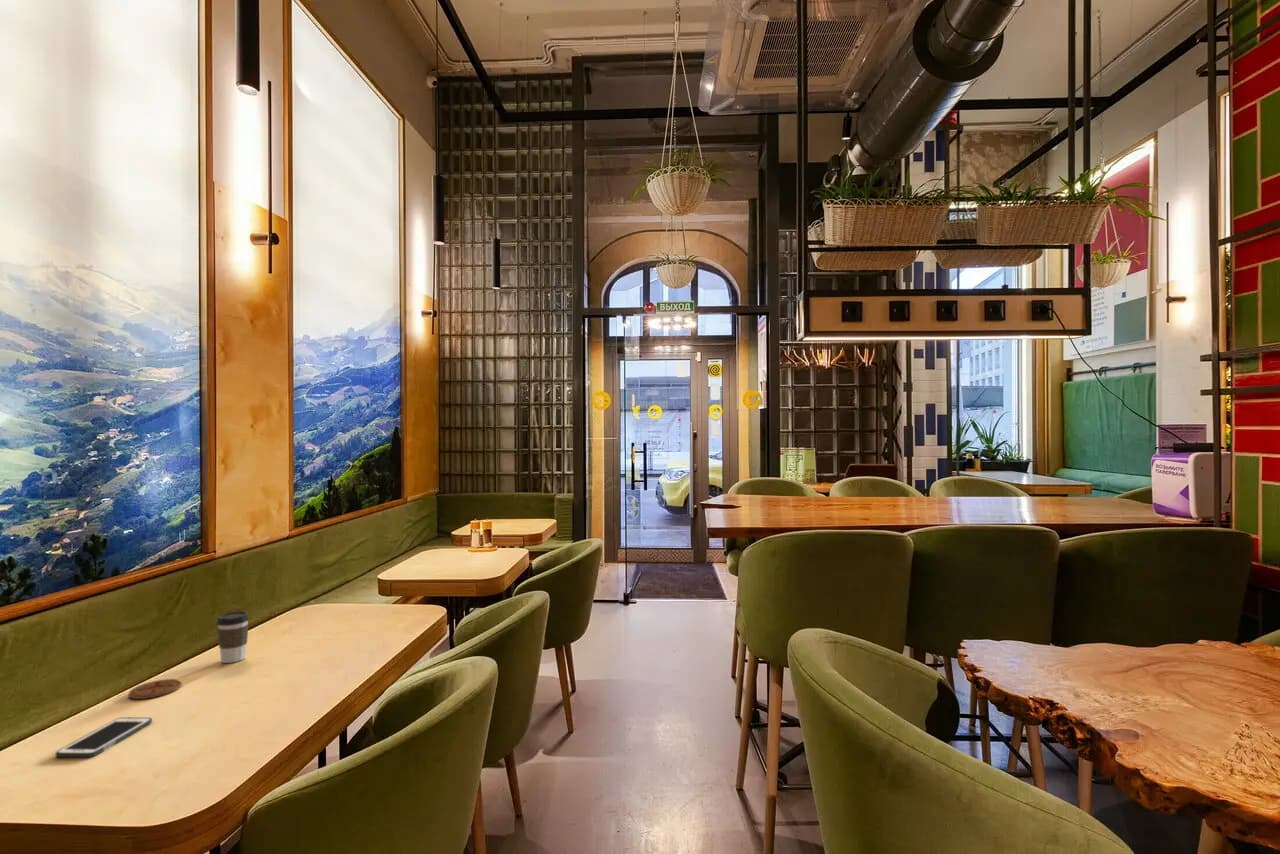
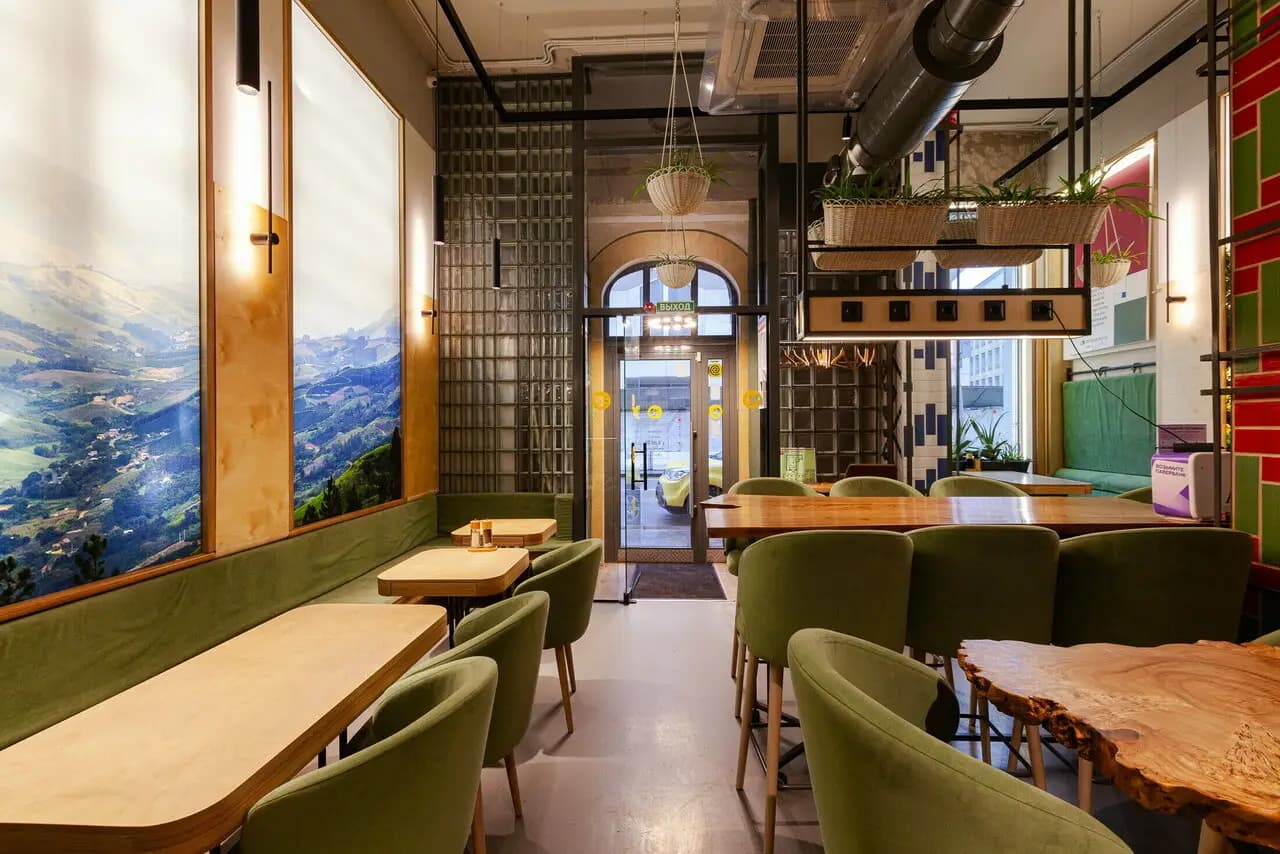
- coffee cup [215,610,250,664]
- coaster [128,678,182,700]
- cell phone [55,716,153,758]
